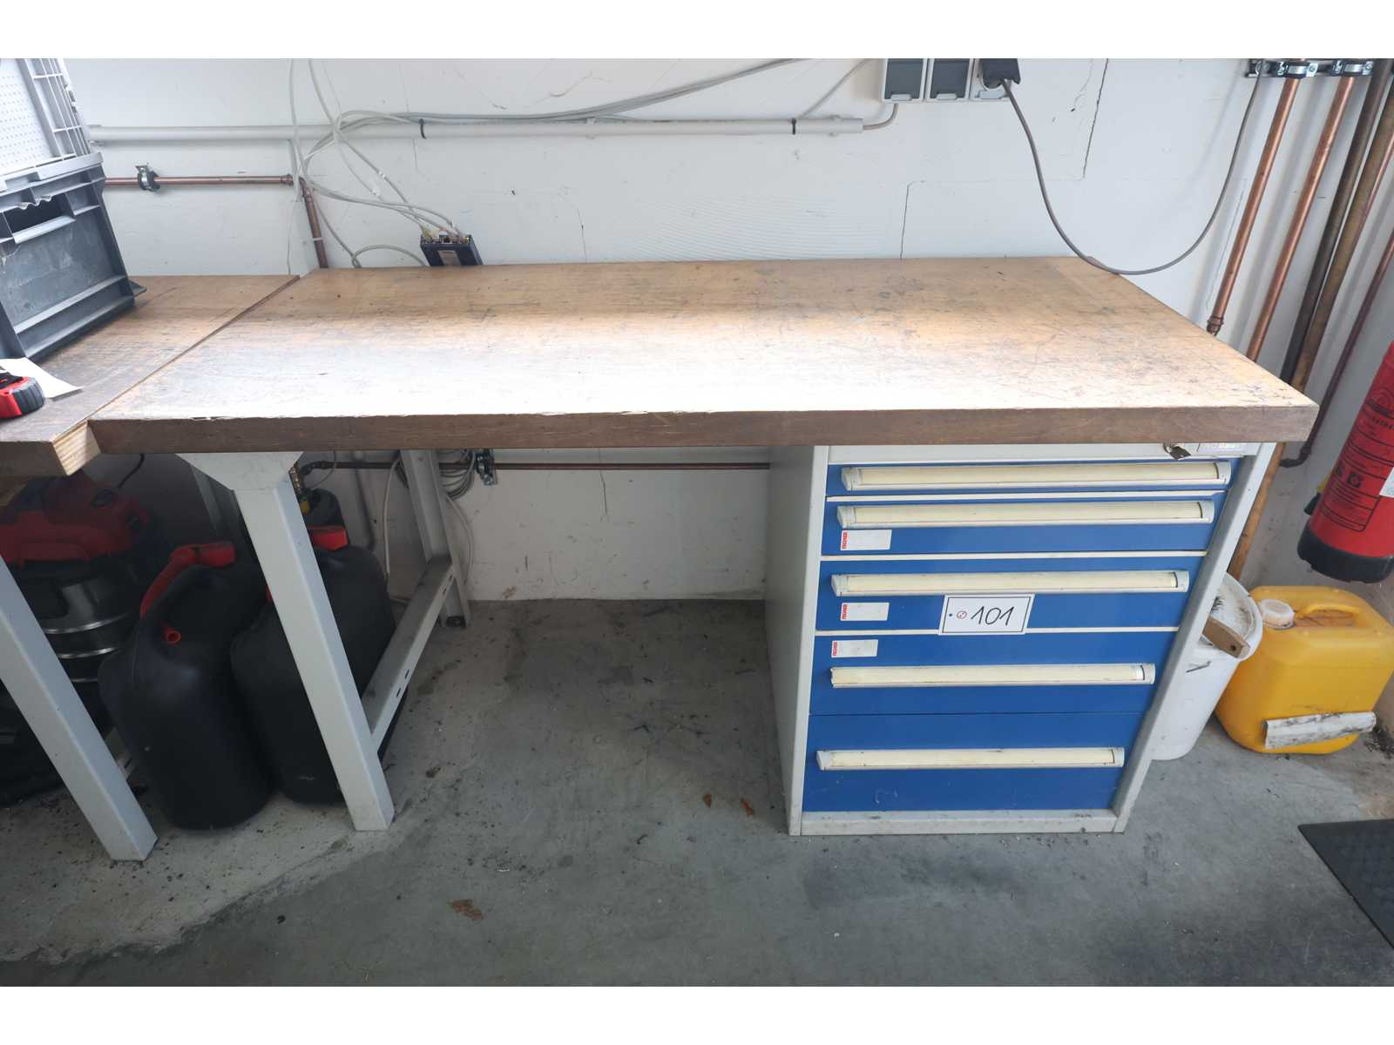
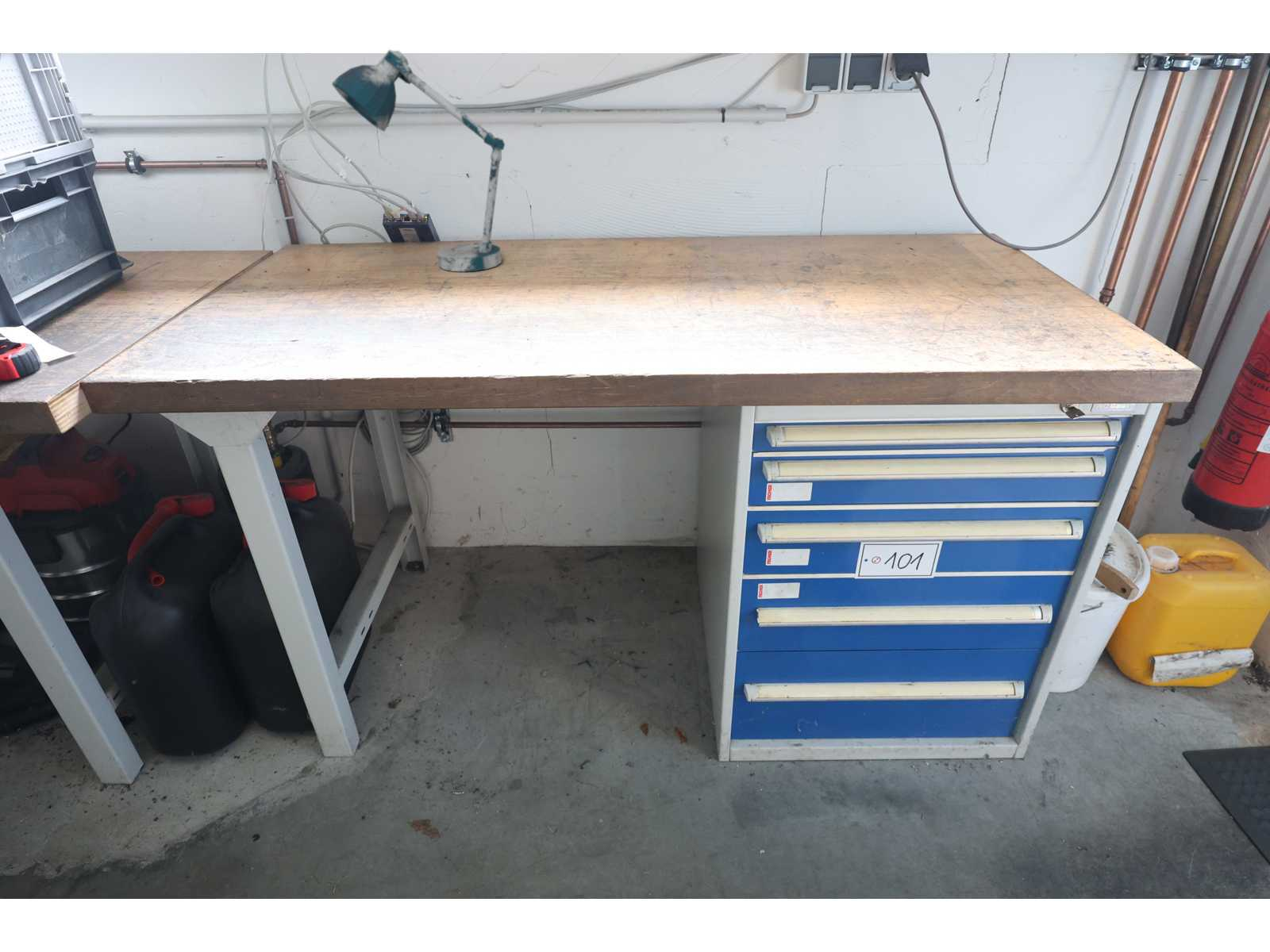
+ desk lamp [331,49,506,273]
